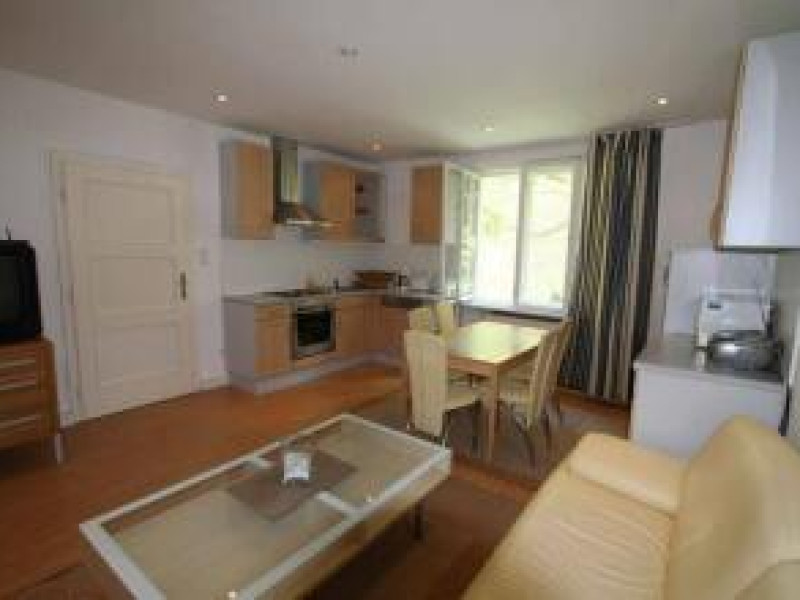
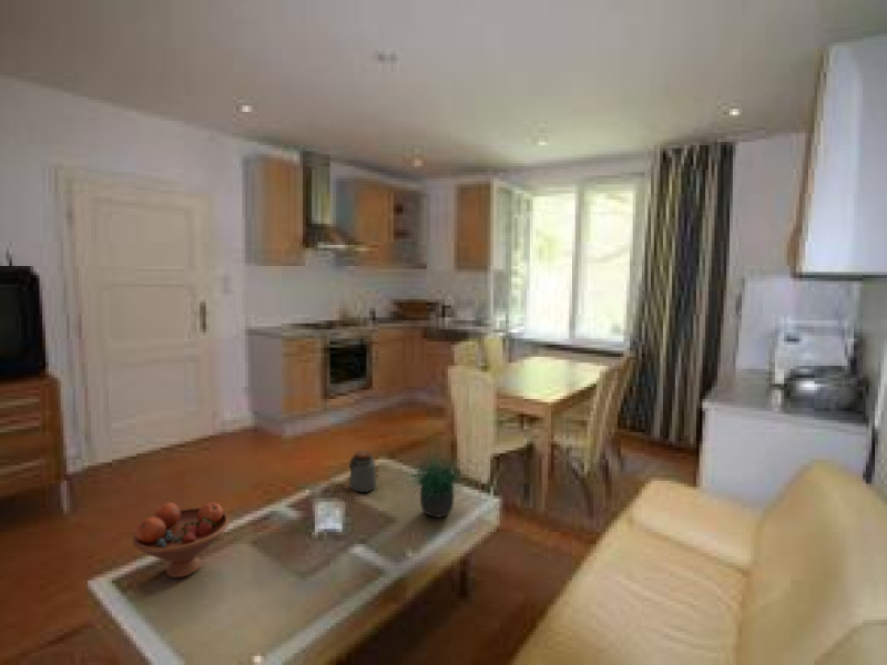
+ jar [348,449,378,493]
+ fruit bowl [132,501,231,579]
+ potted plant [399,441,480,519]
